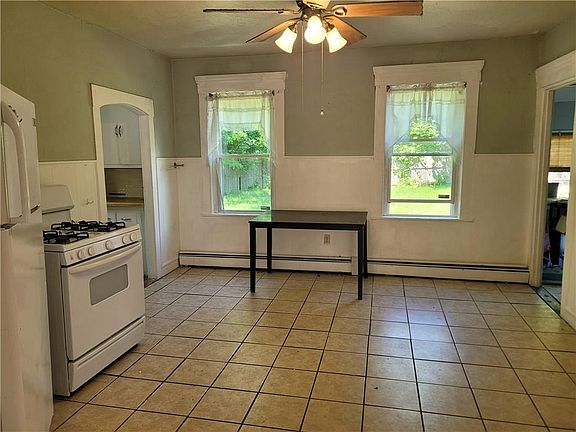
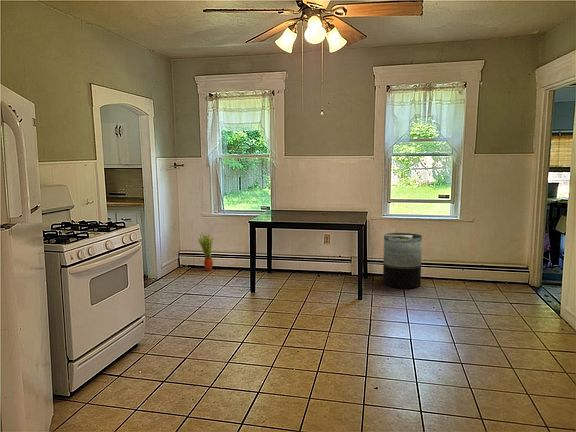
+ potted plant [196,231,214,272]
+ trash can [382,232,423,289]
